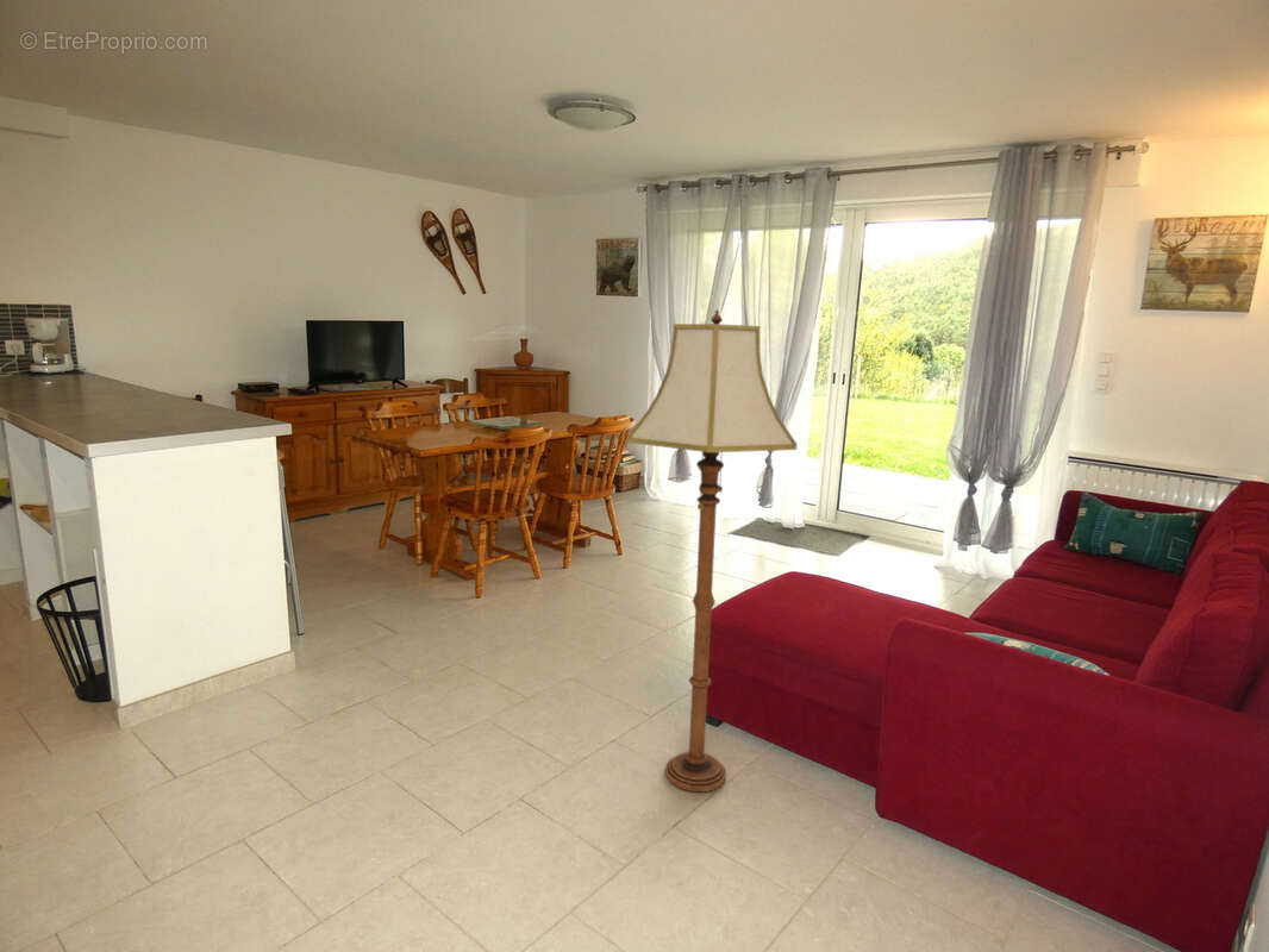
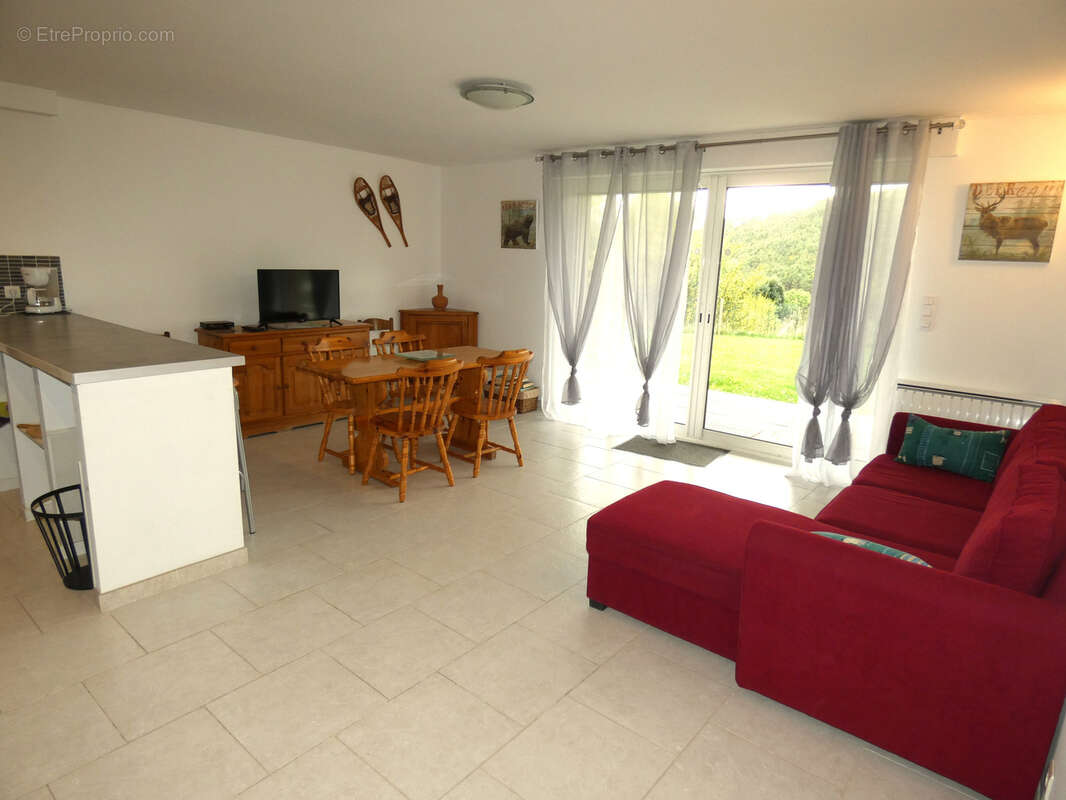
- floor lamp [626,307,799,793]
